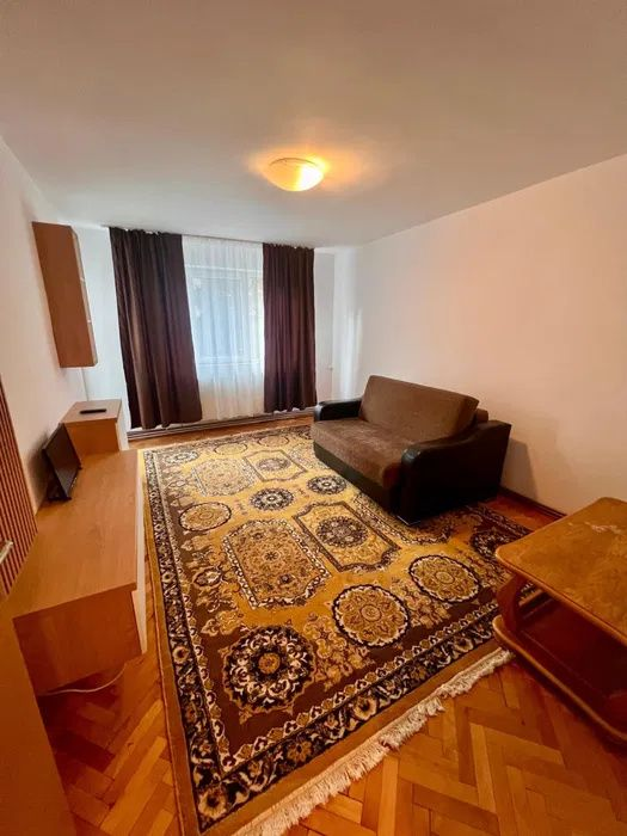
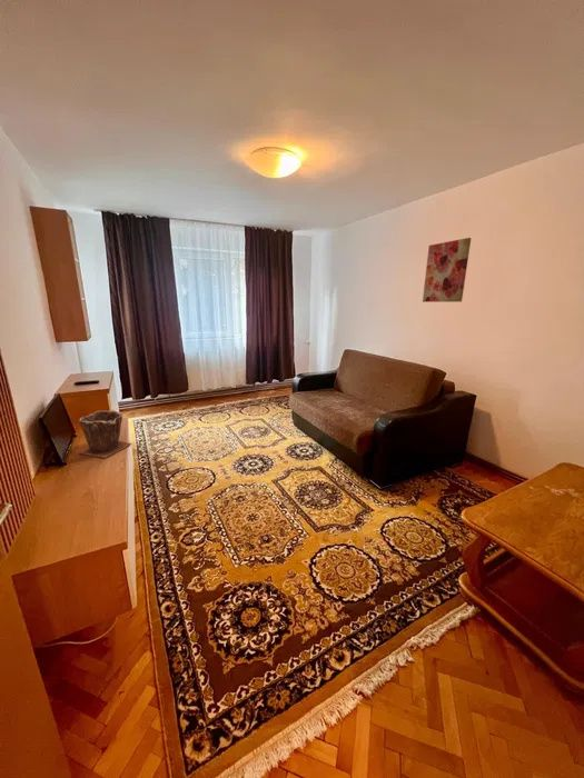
+ plant pot [77,409,132,459]
+ wall art [422,237,473,303]
